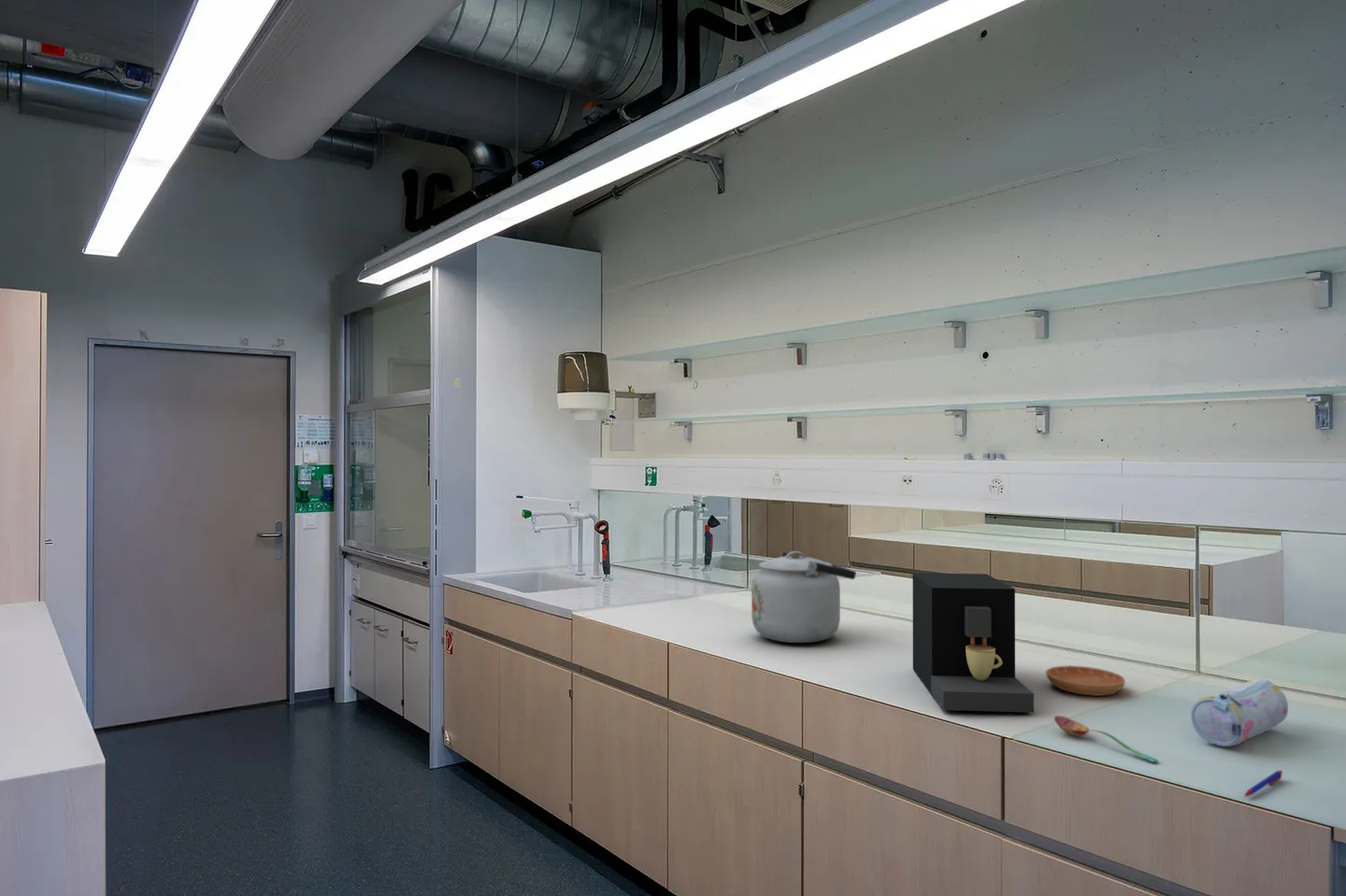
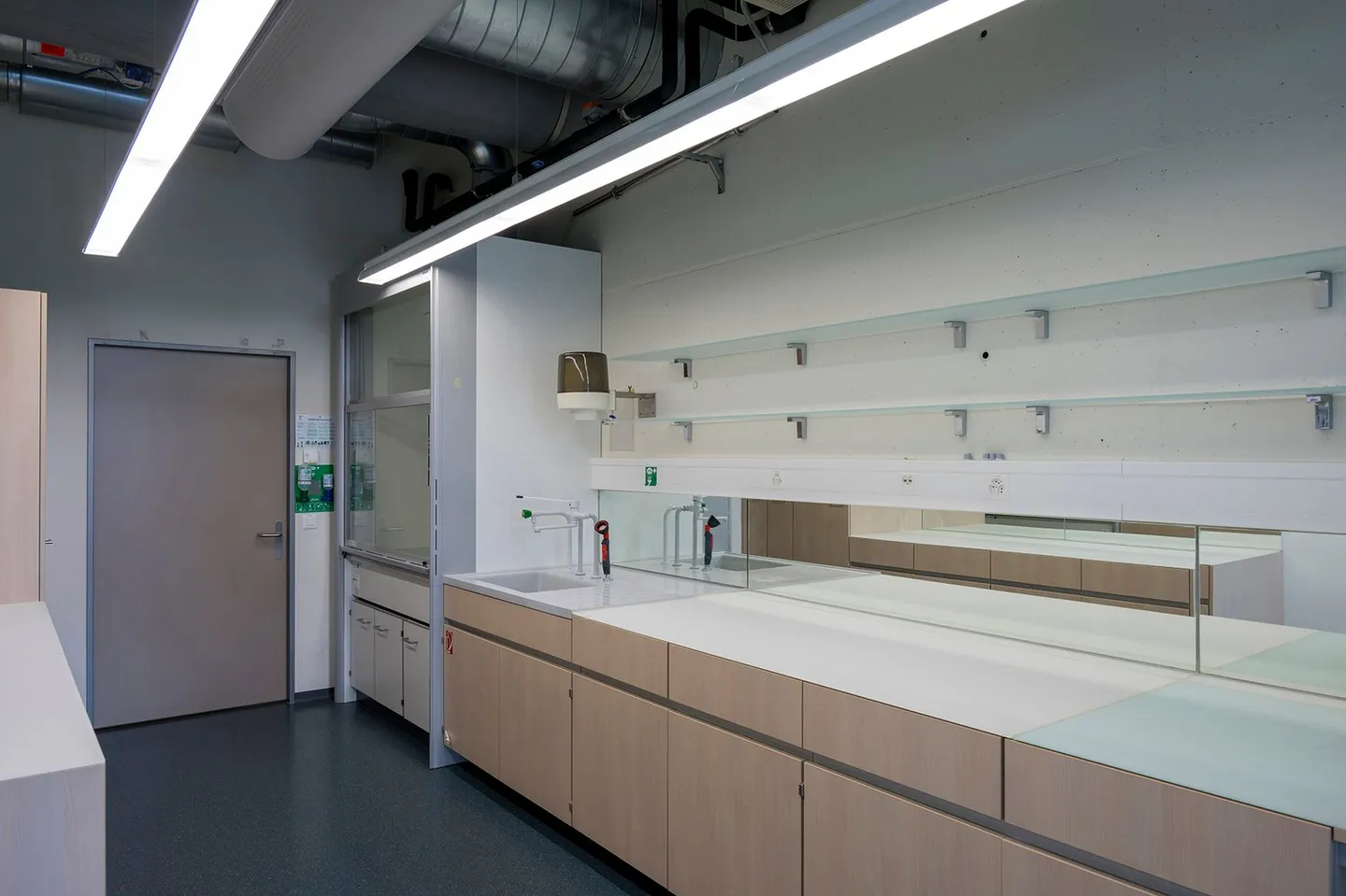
- kettle [751,550,857,644]
- saucer [1045,665,1126,697]
- soupspoon [1053,715,1159,763]
- pen [1243,770,1283,797]
- coffee maker [911,572,1035,714]
- pencil case [1190,678,1289,747]
